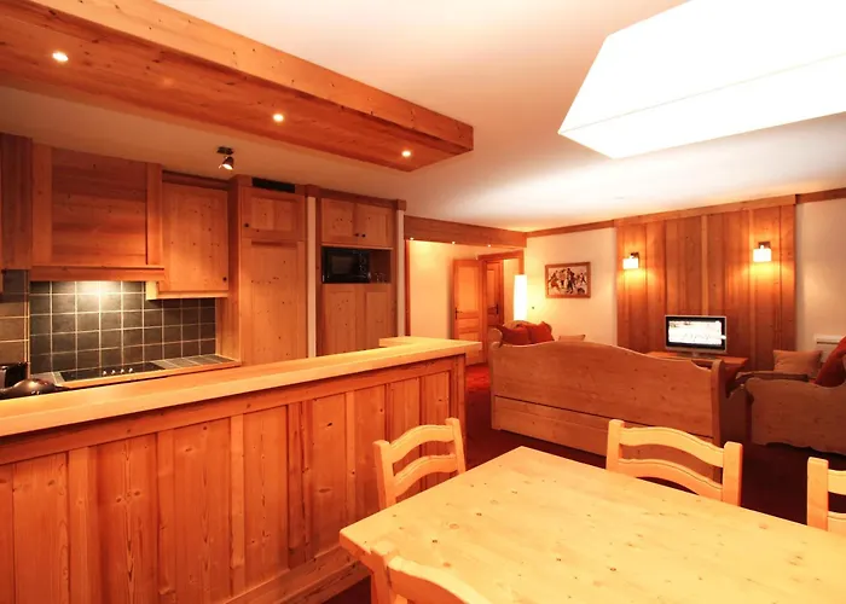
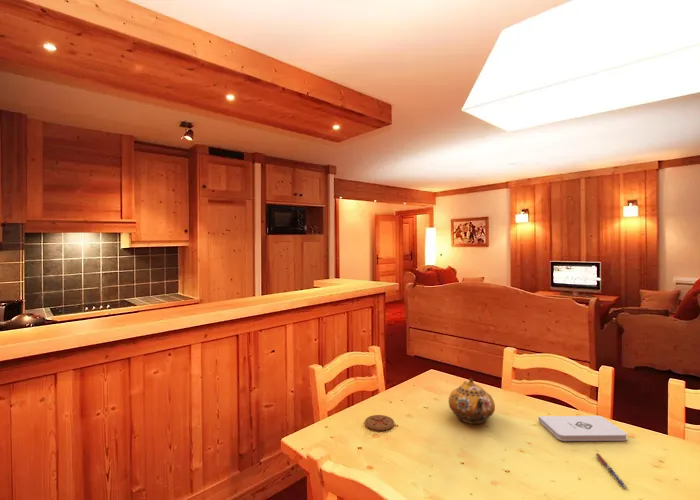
+ coaster [364,414,395,432]
+ teapot [448,378,496,425]
+ notepad [538,415,628,442]
+ pen [594,452,629,489]
